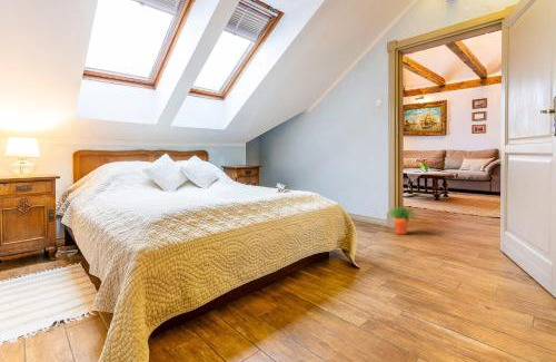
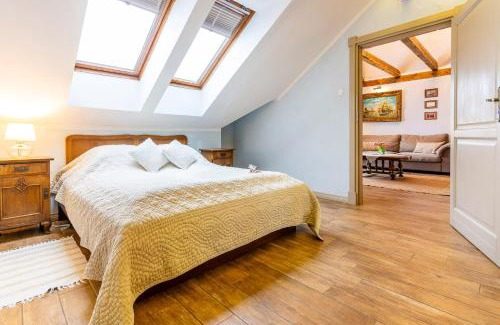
- potted plant [386,205,419,235]
